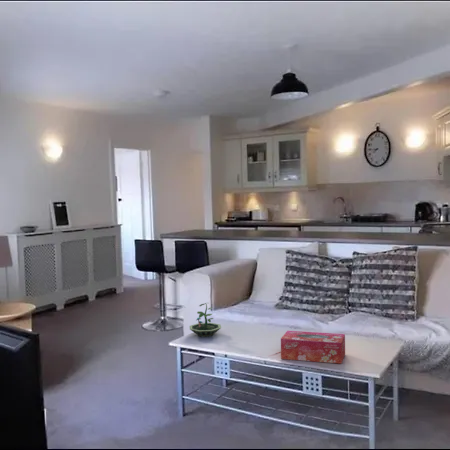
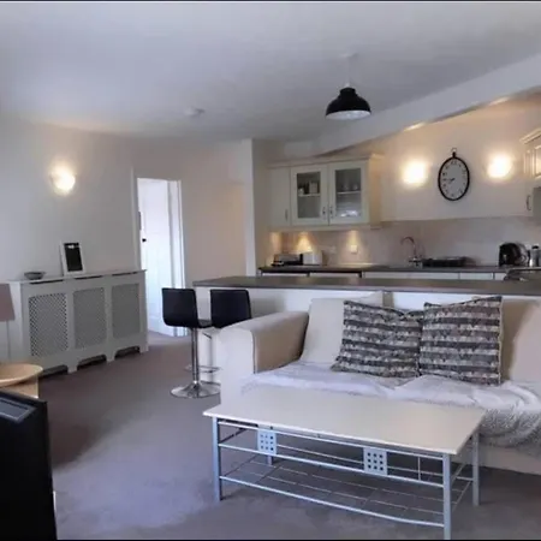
- tissue box [280,330,346,365]
- terrarium [189,302,222,338]
